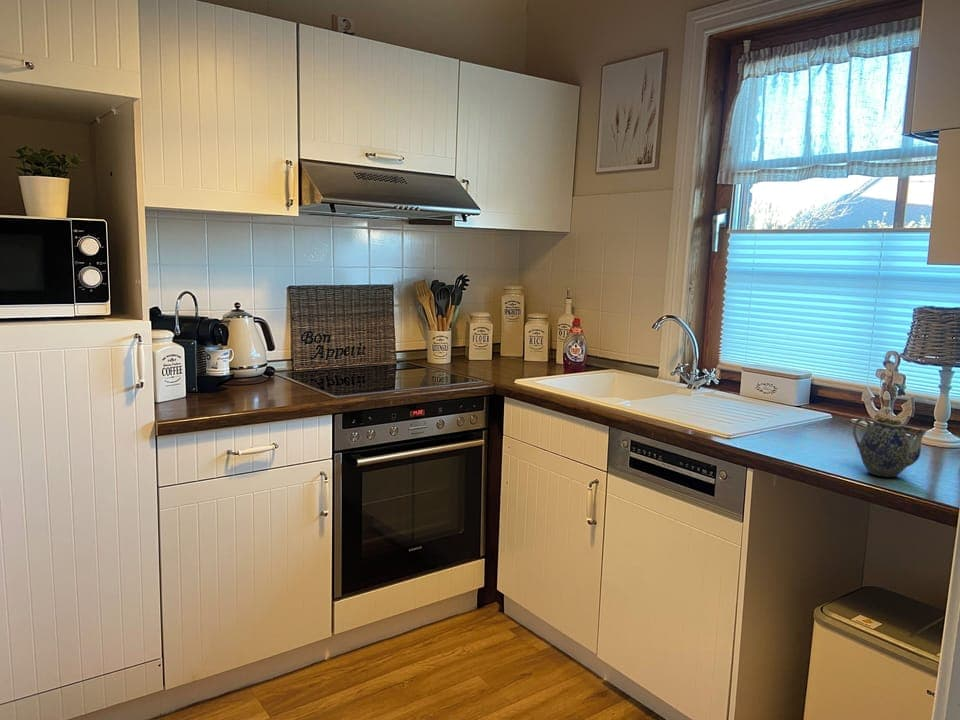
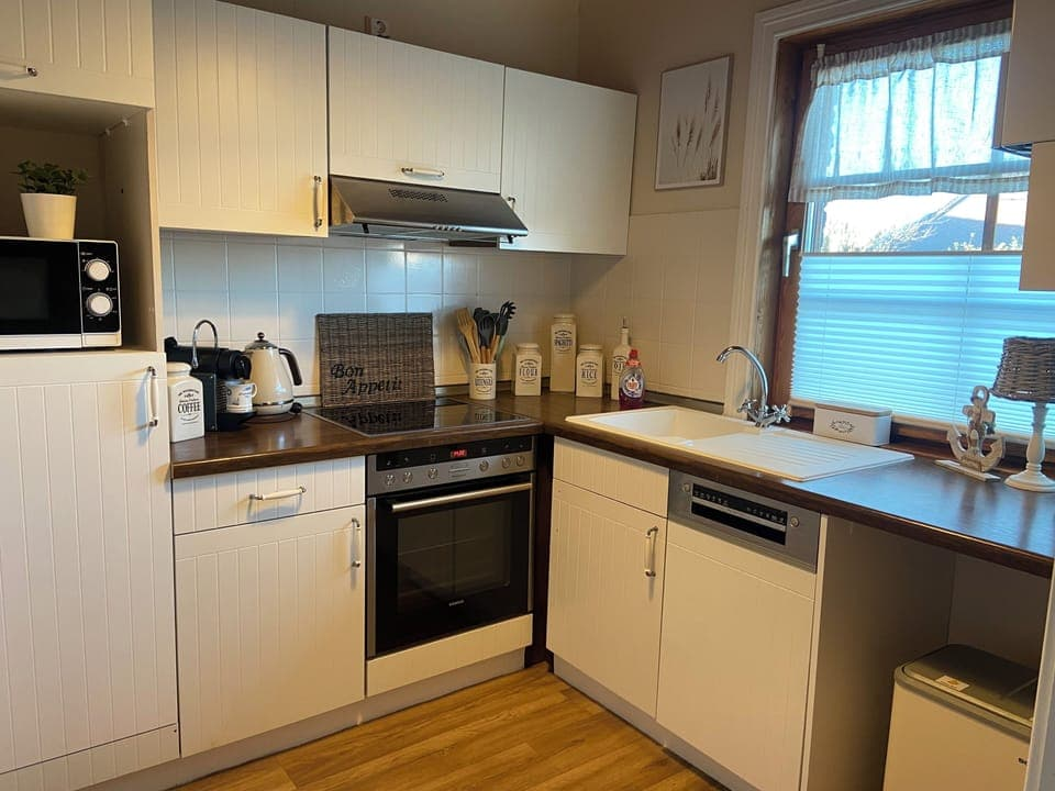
- teapot [852,417,928,478]
